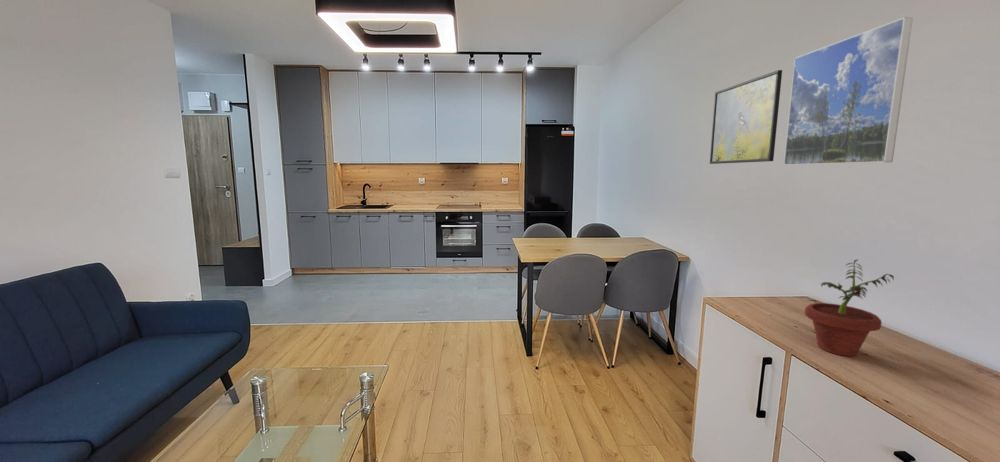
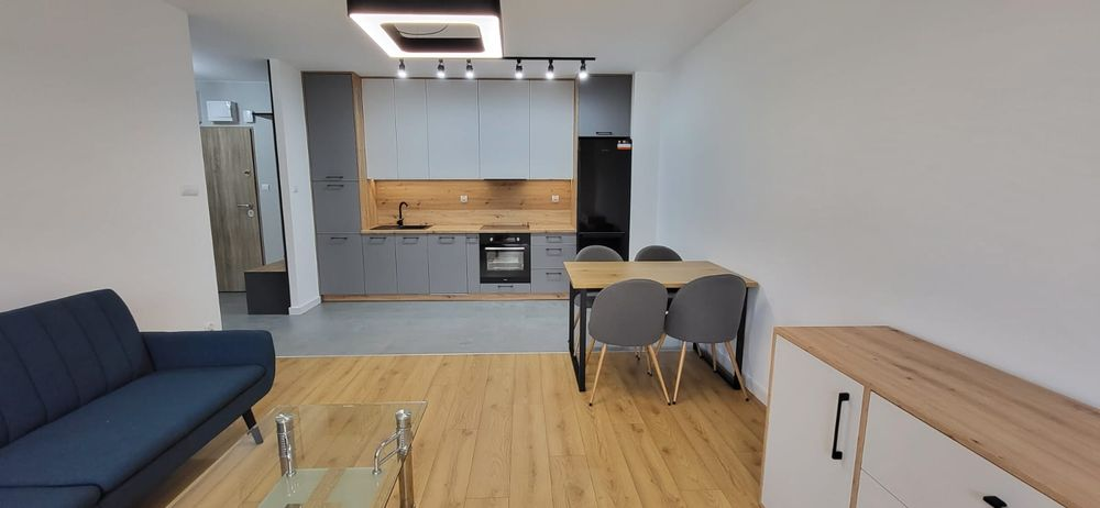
- potted plant [804,259,895,357]
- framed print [709,69,783,165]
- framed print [783,16,914,166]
